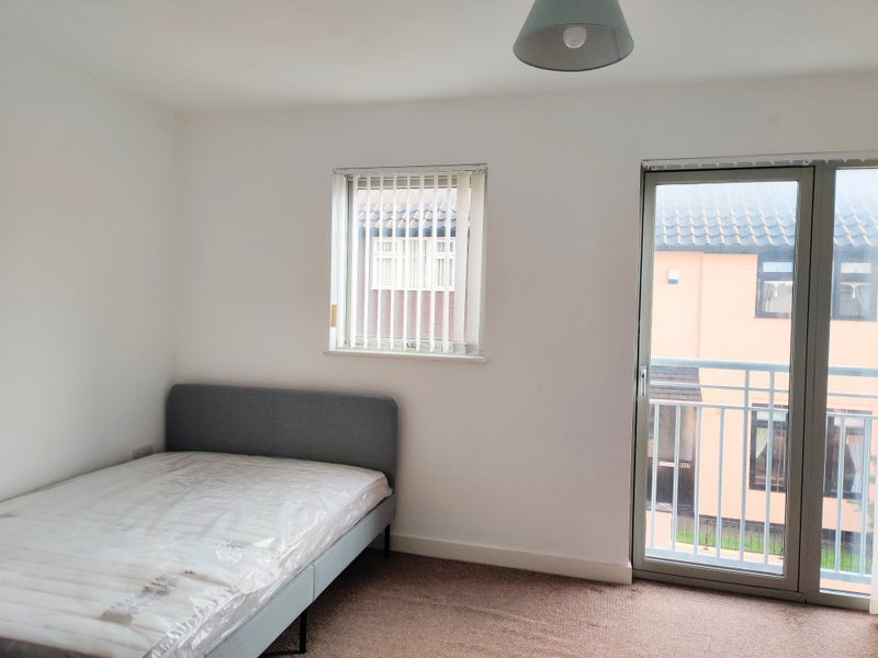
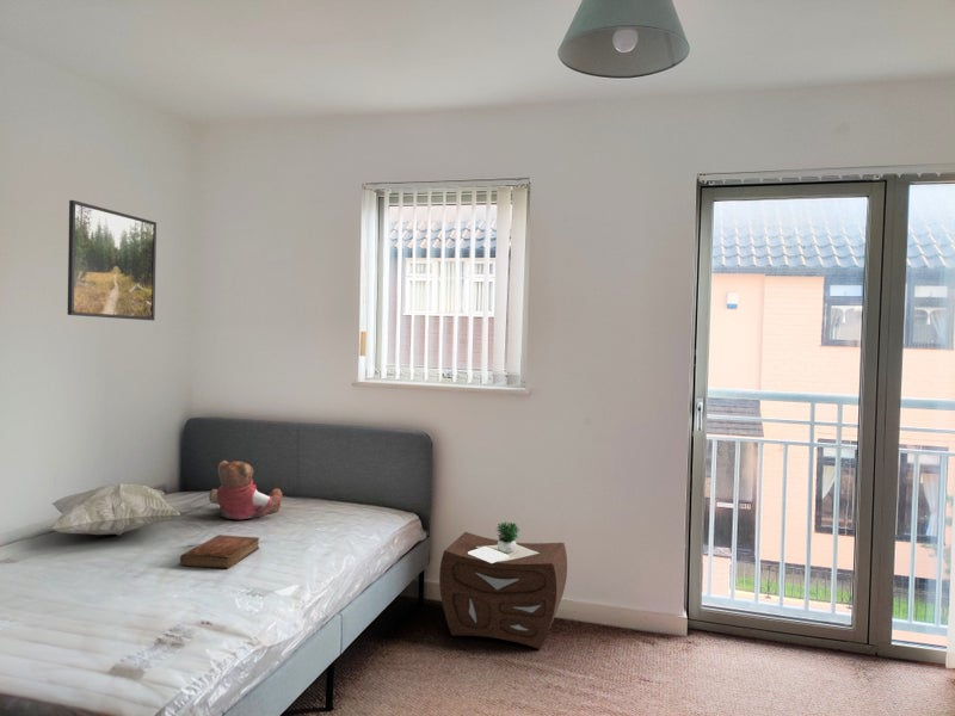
+ teddy bear [208,459,283,520]
+ nightstand [438,521,568,650]
+ bible [179,533,260,570]
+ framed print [67,199,158,321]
+ decorative pillow [49,482,181,537]
